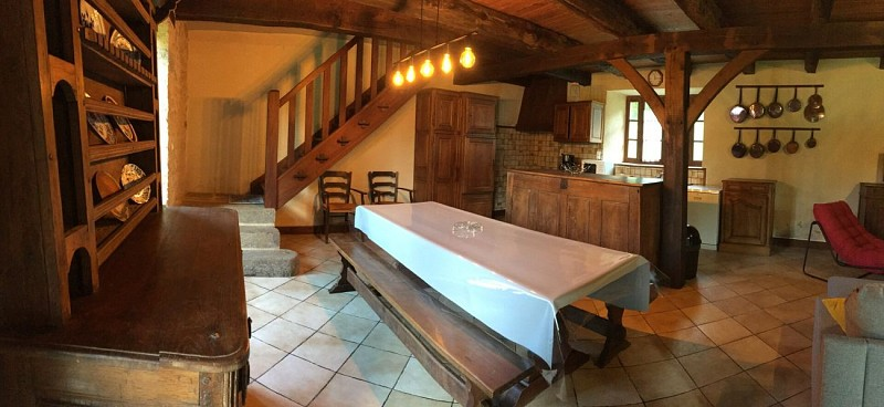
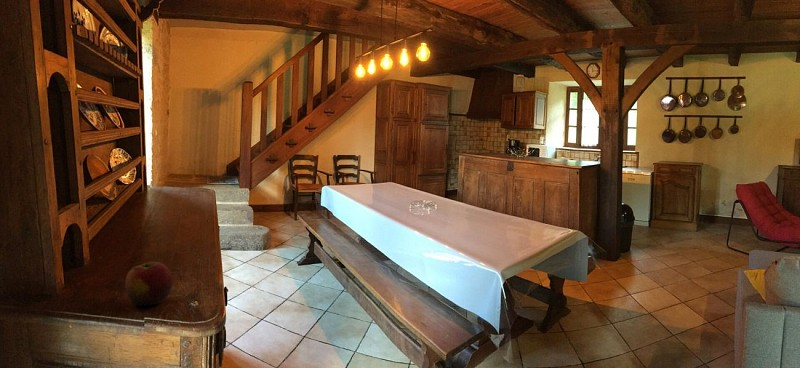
+ apple [125,261,174,307]
